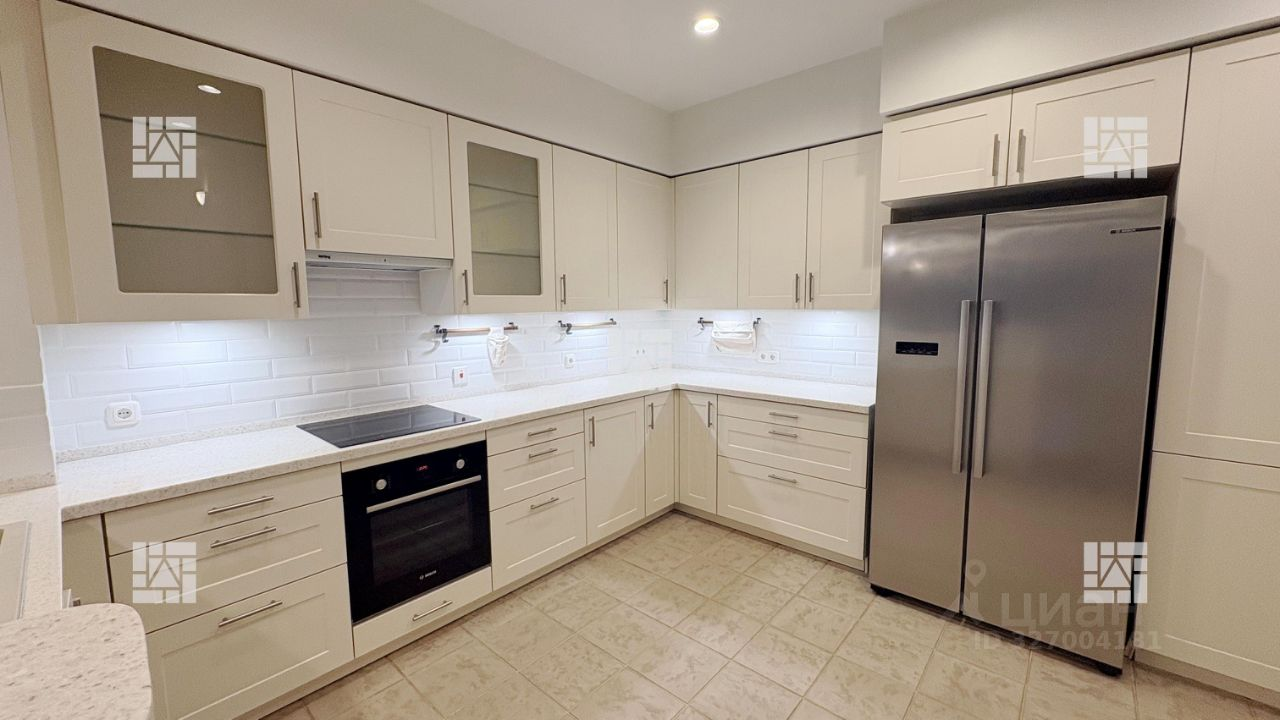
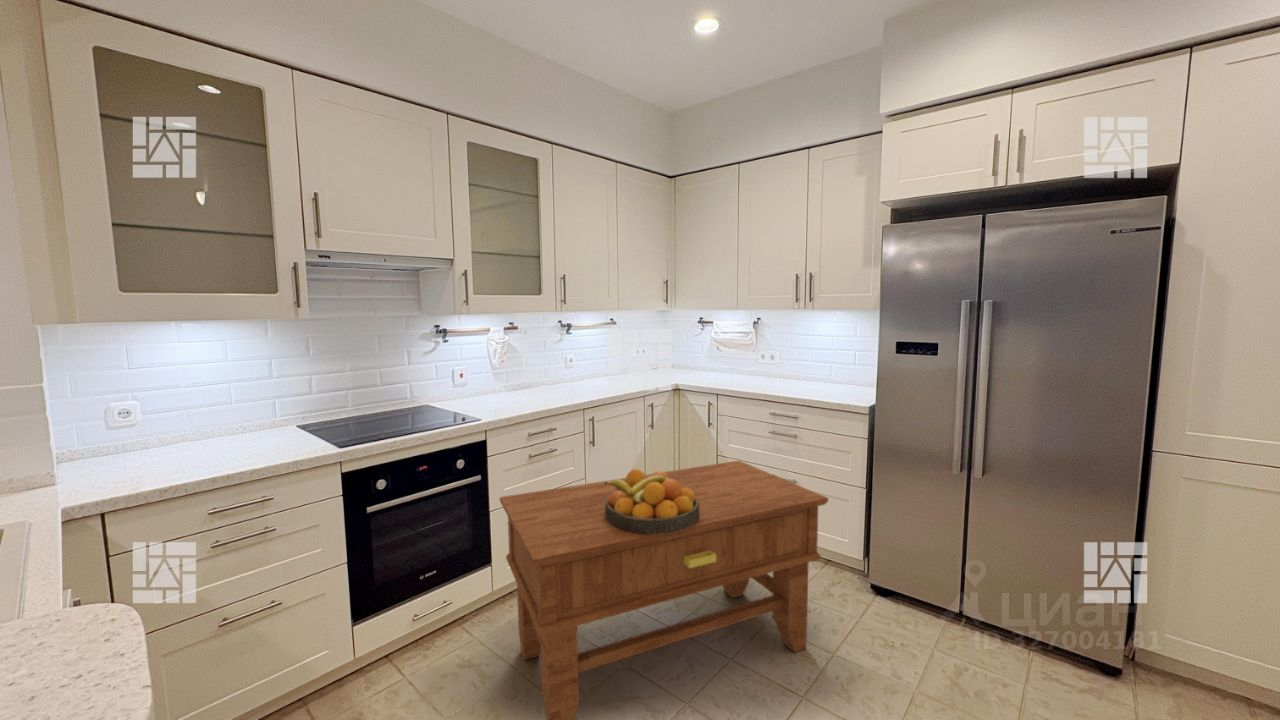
+ fruit bowl [604,468,699,535]
+ side table [499,460,829,720]
